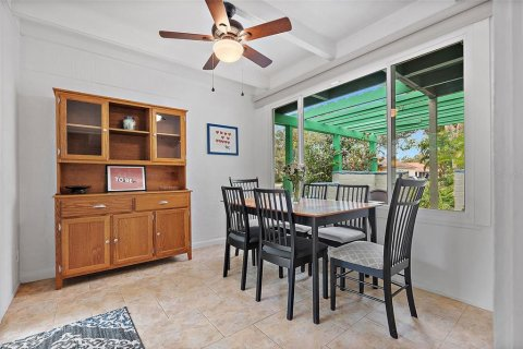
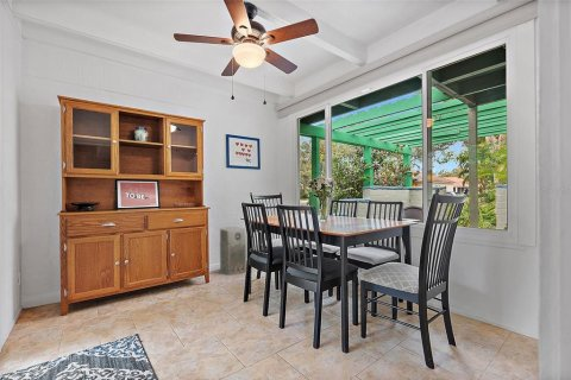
+ air purifier [219,226,247,277]
